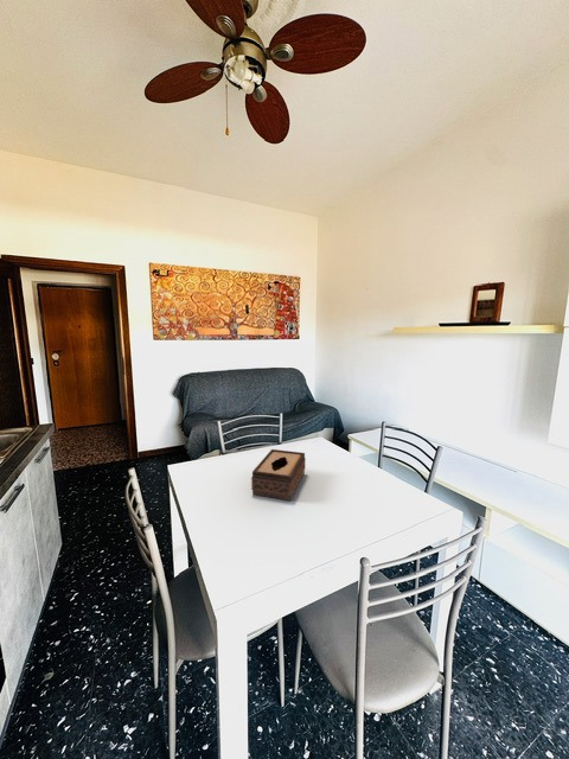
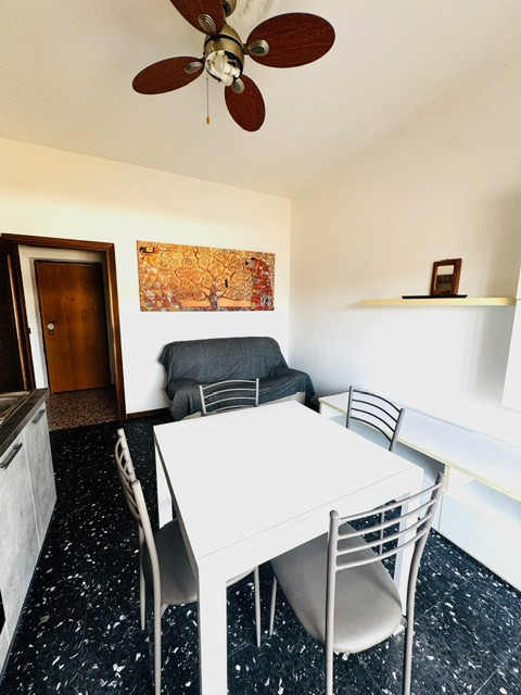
- tissue box [250,448,307,502]
